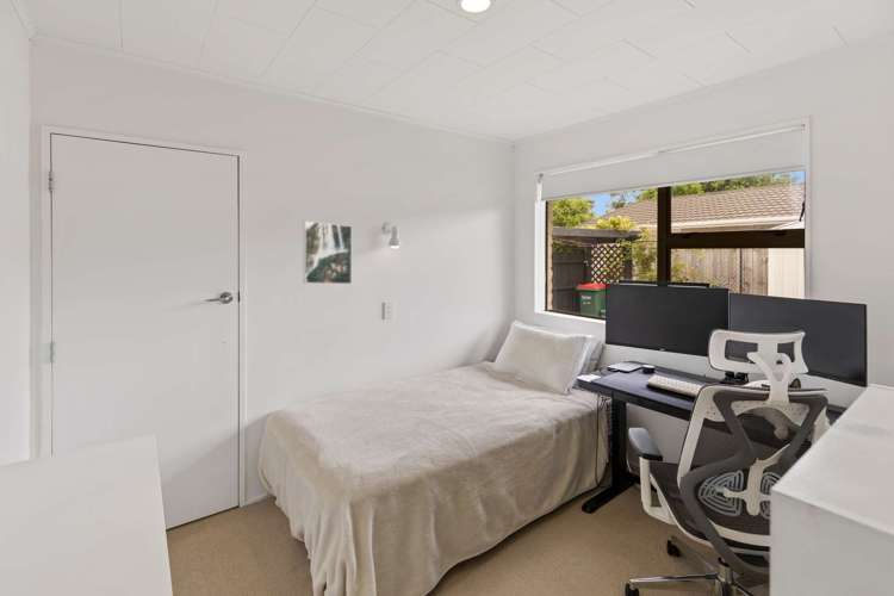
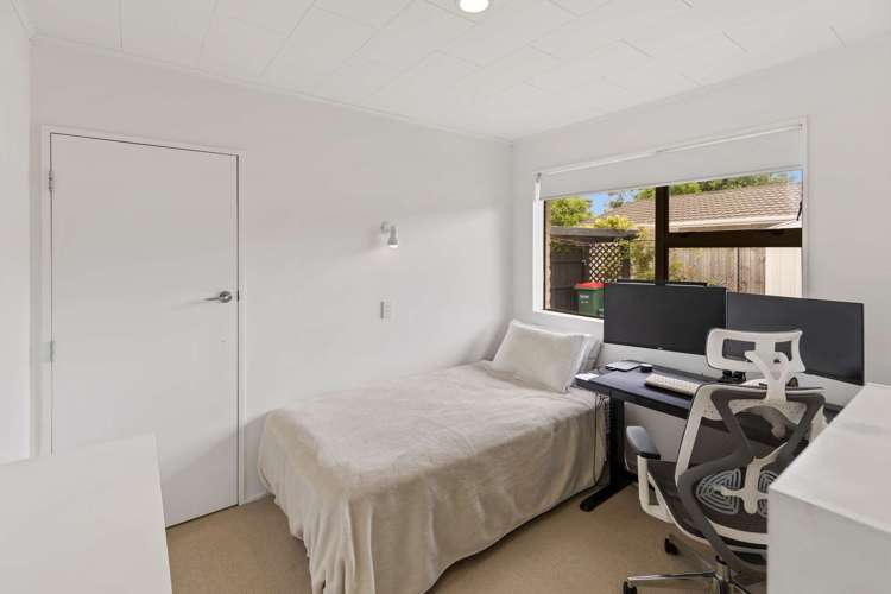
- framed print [302,219,353,285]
